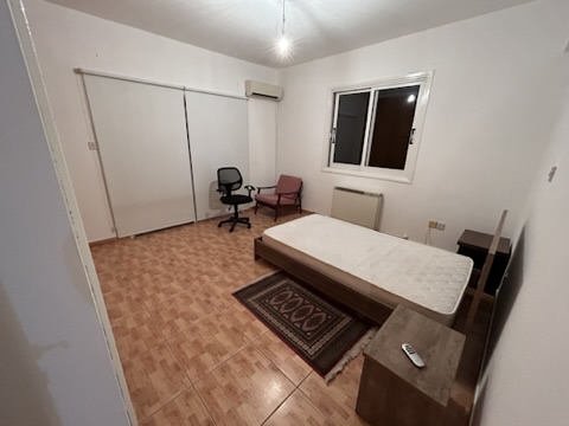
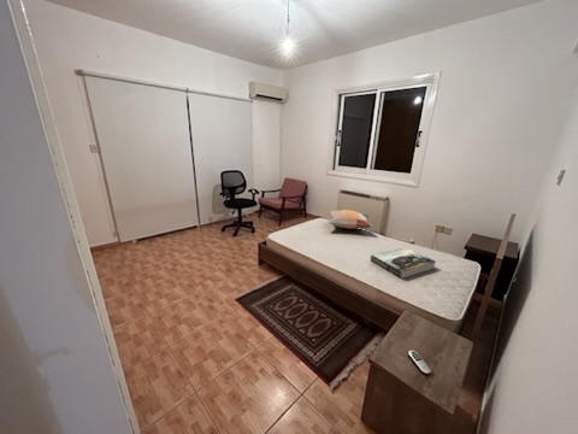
+ book [368,246,437,280]
+ decorative pillow [328,209,374,230]
